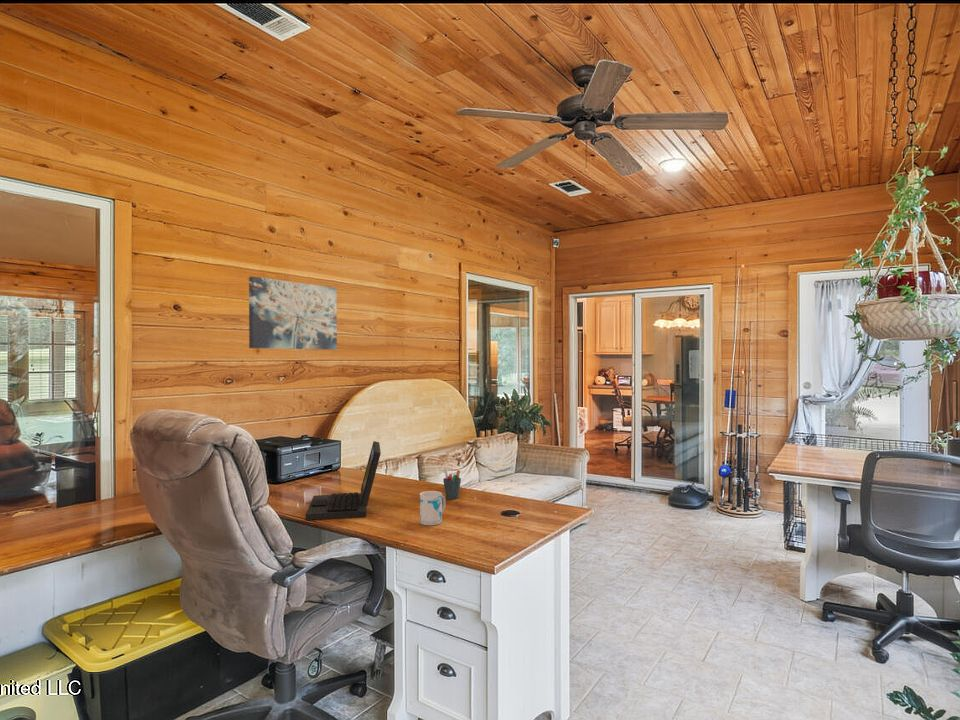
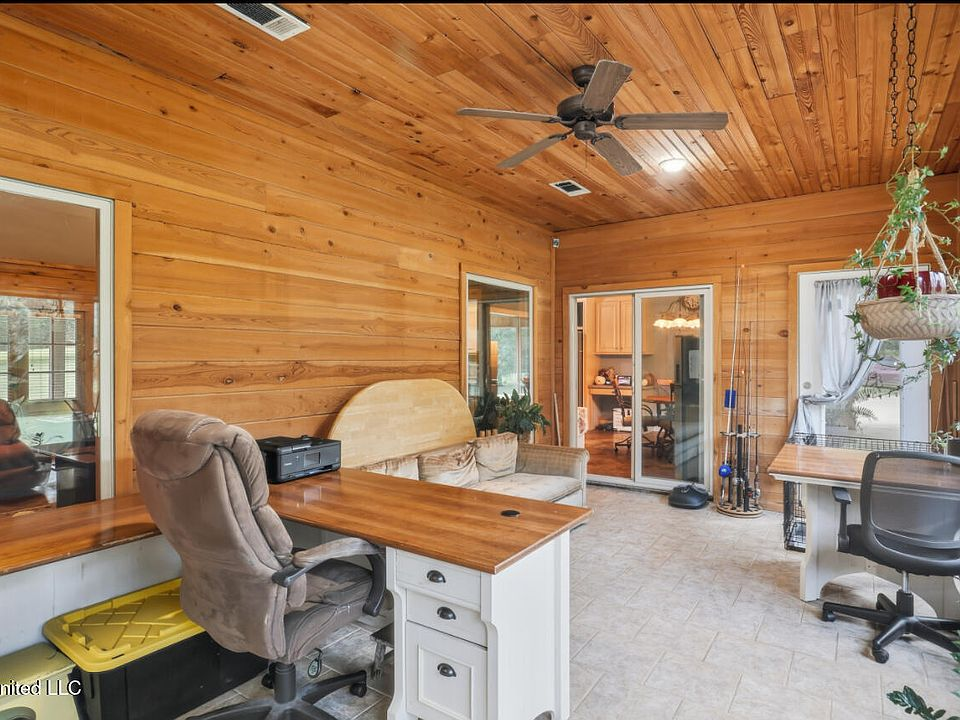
- pen holder [442,467,462,500]
- mug [419,490,447,526]
- wall art [248,275,338,351]
- laptop [305,440,382,521]
